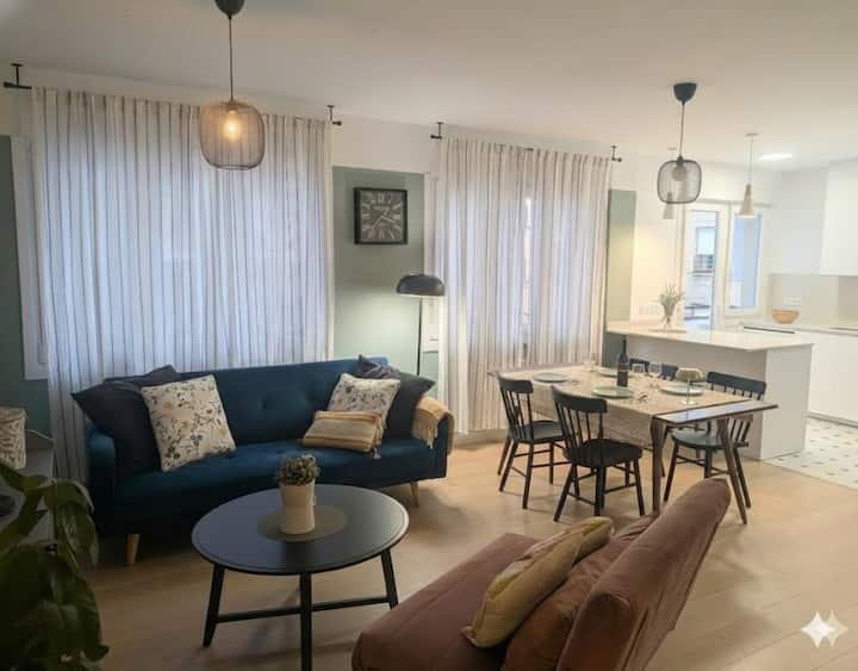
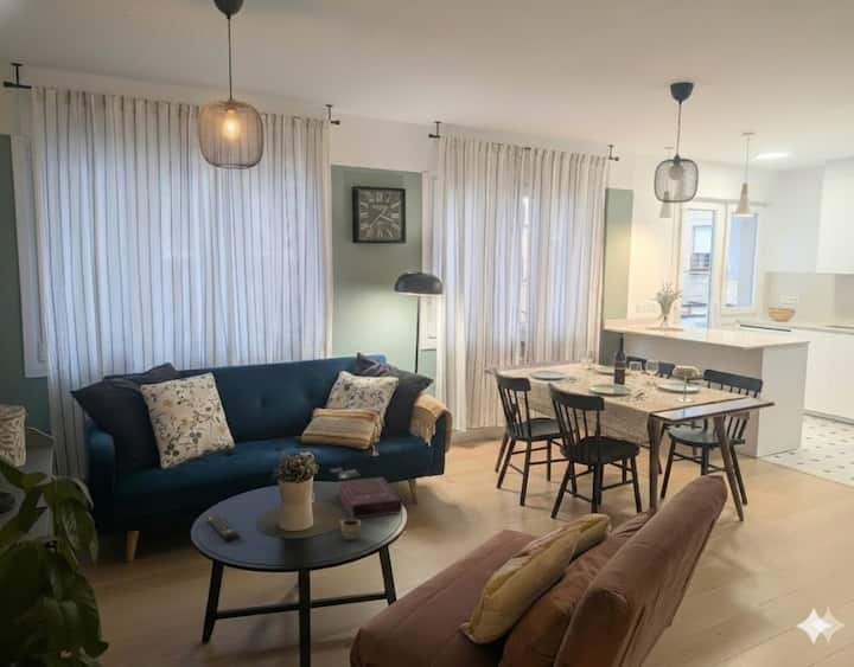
+ book [329,466,404,519]
+ cup [338,518,362,541]
+ remote control [205,514,241,541]
